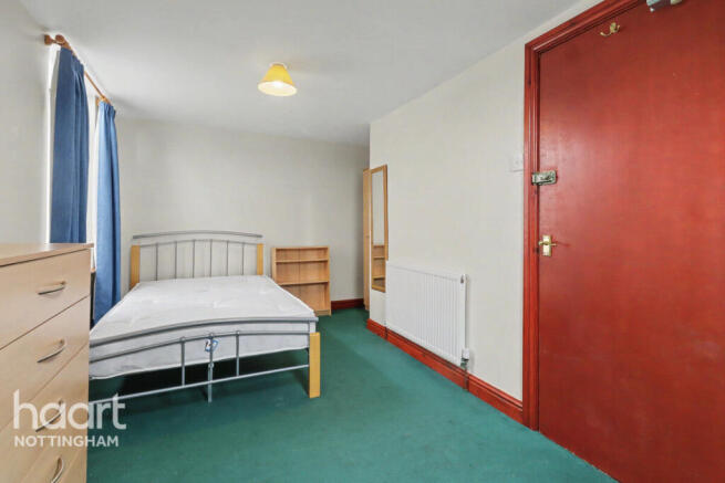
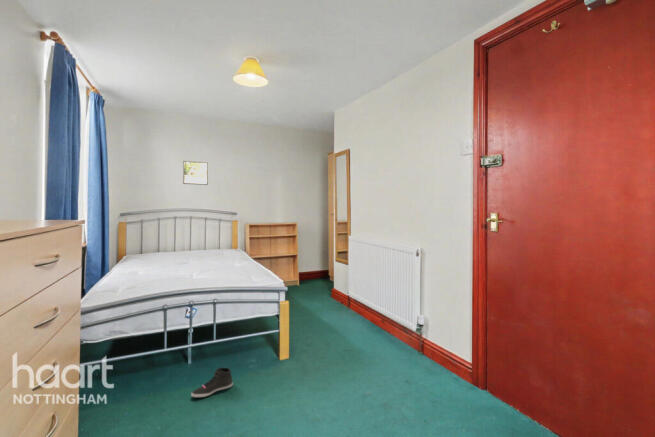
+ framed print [182,160,209,186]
+ sneaker [190,367,234,398]
